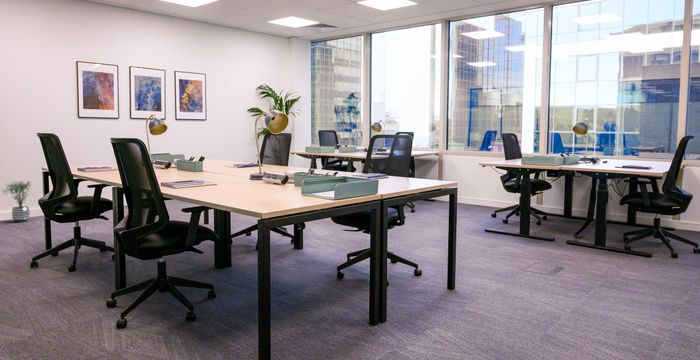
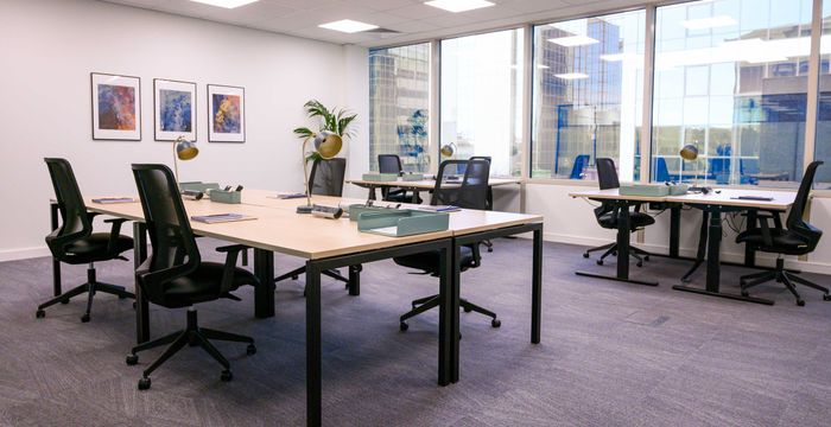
- potted plant [0,179,32,223]
